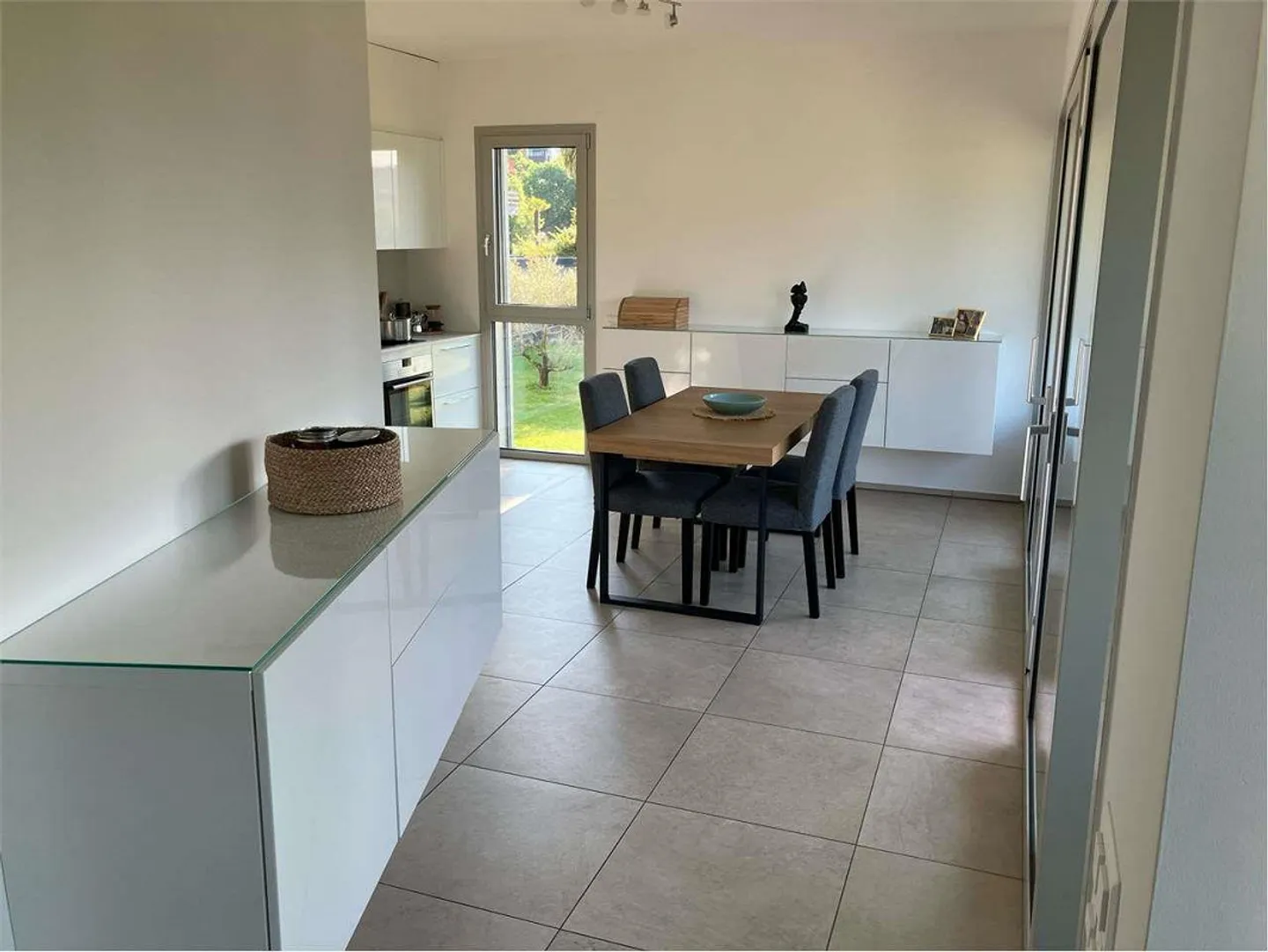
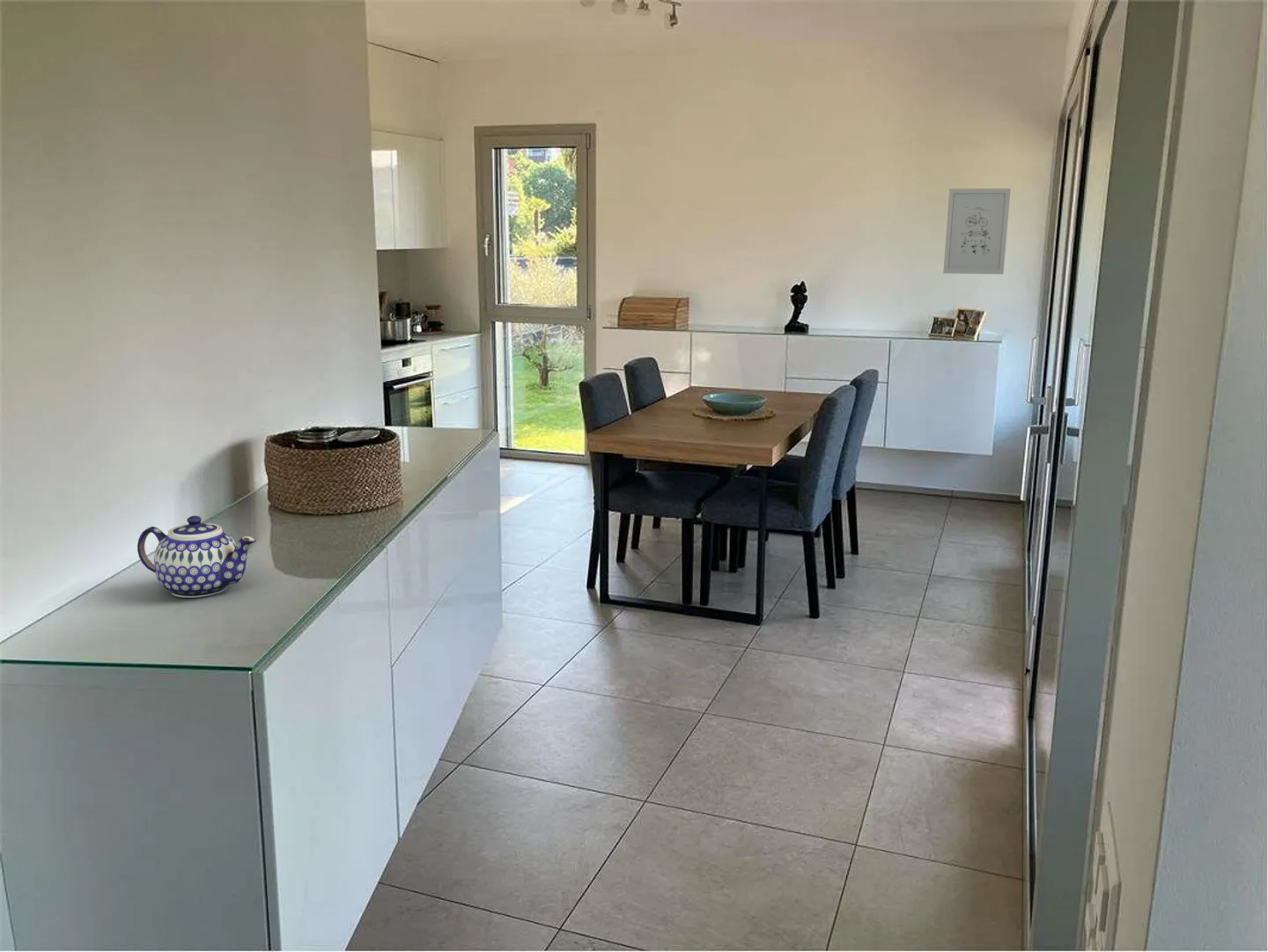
+ wall art [942,188,1012,275]
+ teapot [136,515,257,599]
